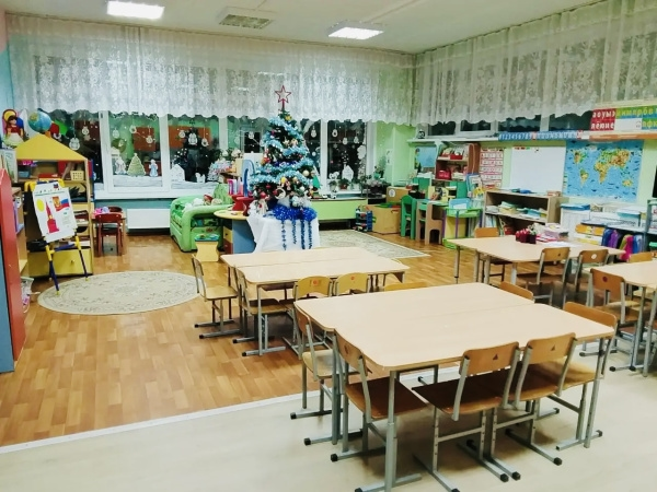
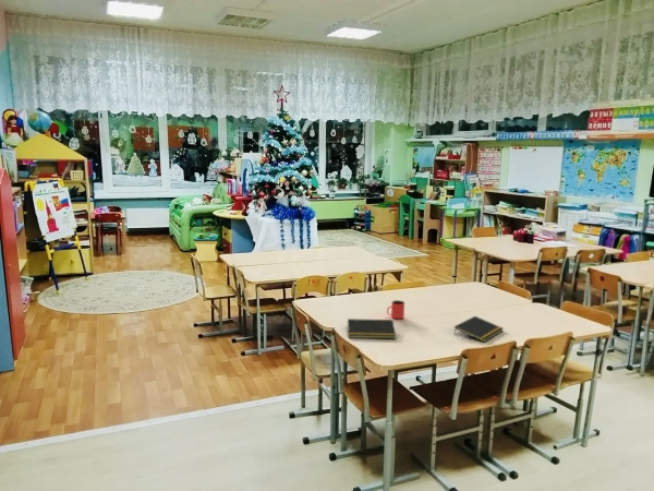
+ notepad [452,315,505,343]
+ cup [386,299,405,320]
+ notepad [346,318,397,339]
